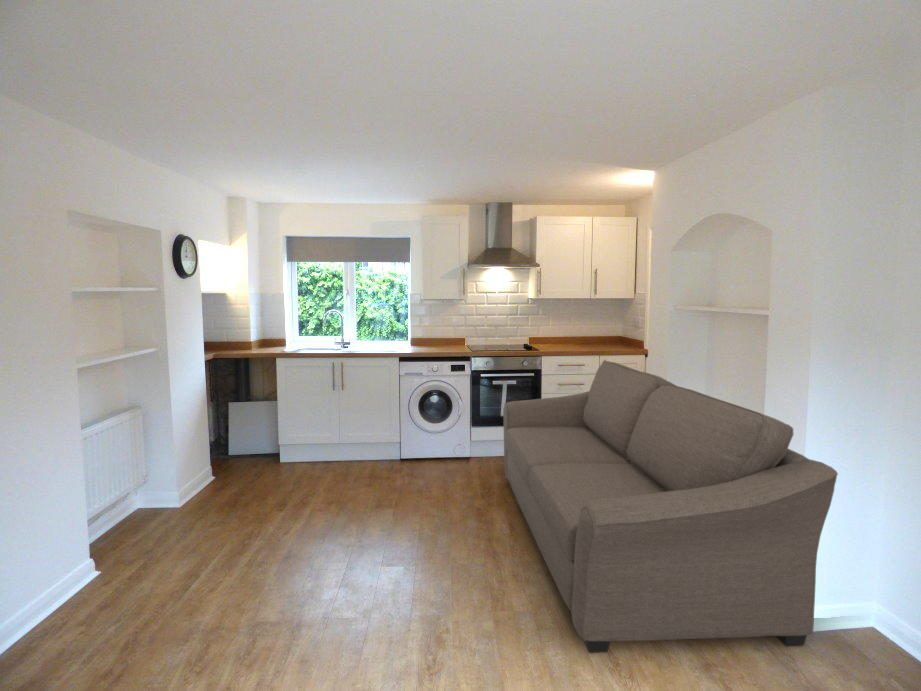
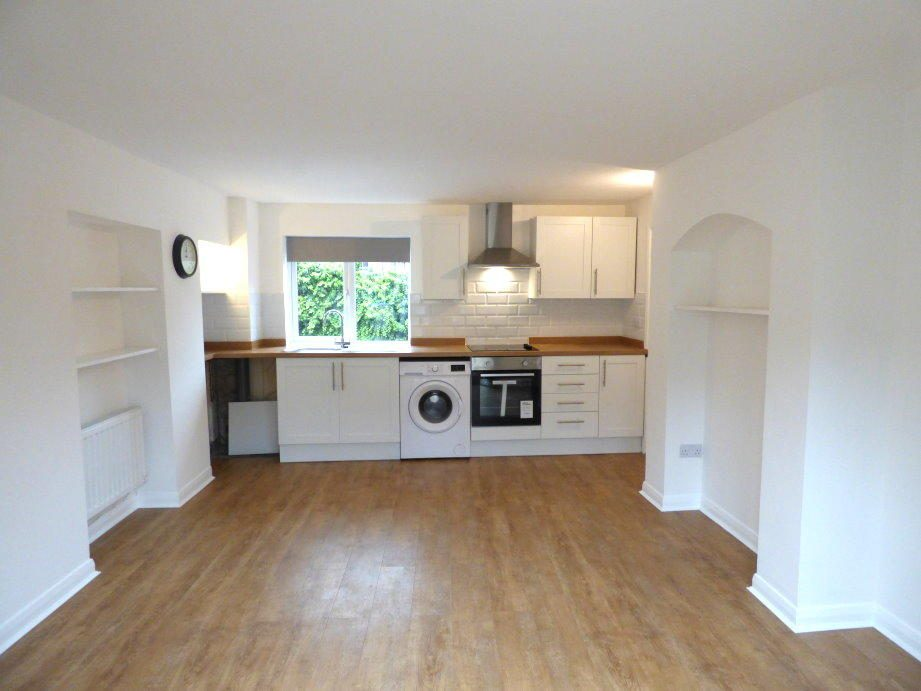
- sofa [502,360,839,654]
